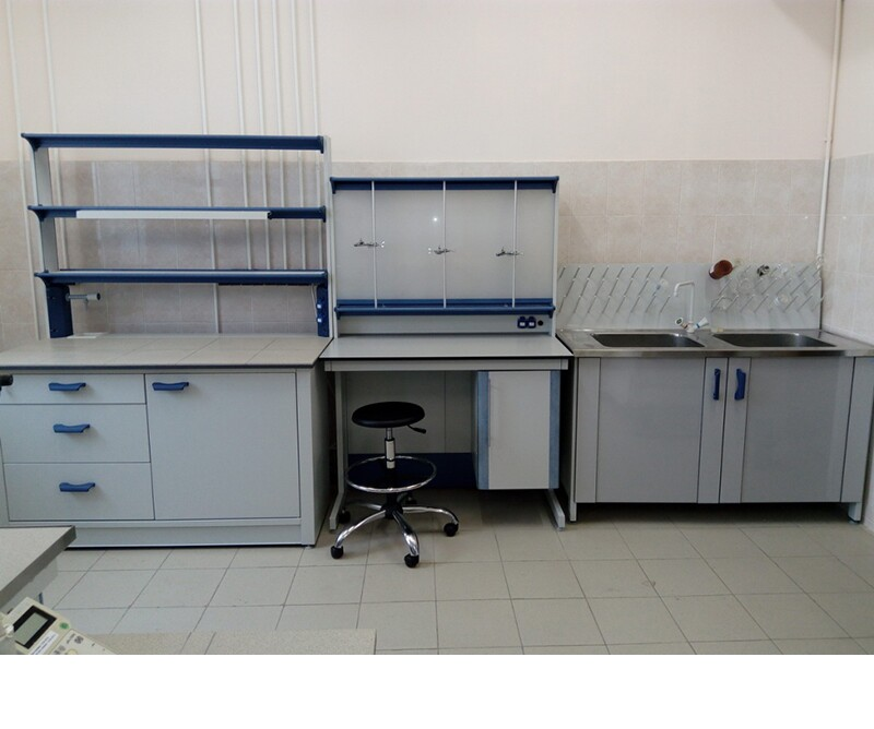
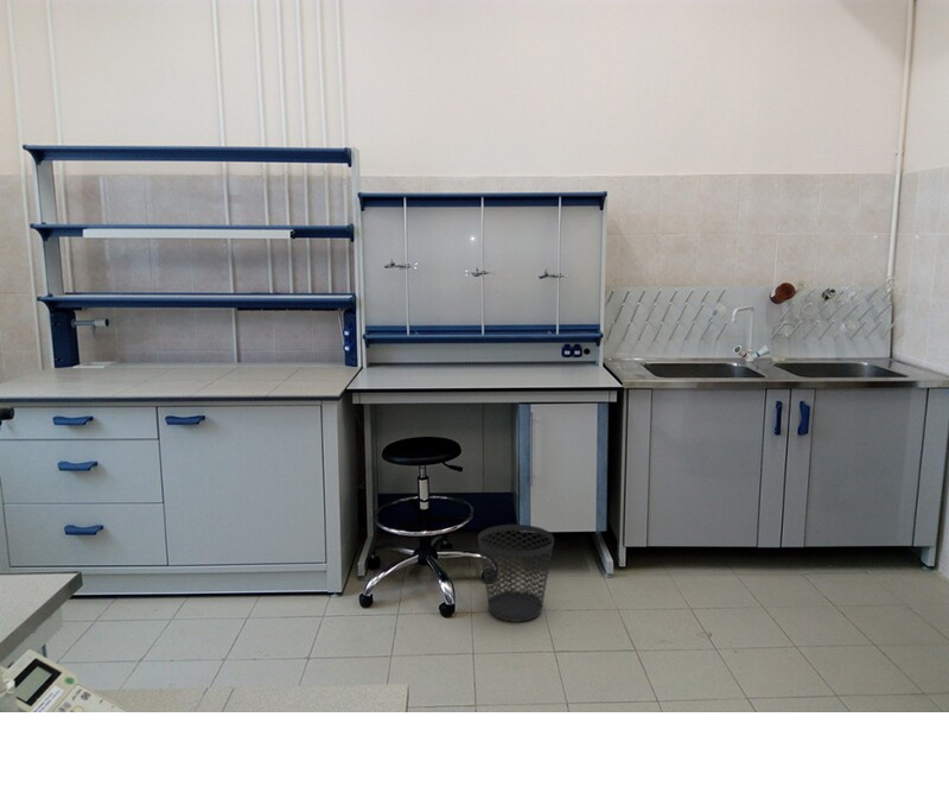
+ wastebasket [477,524,555,623]
